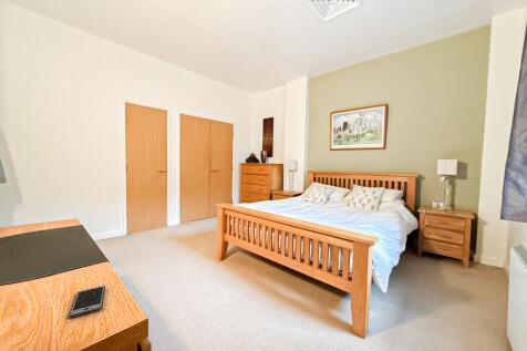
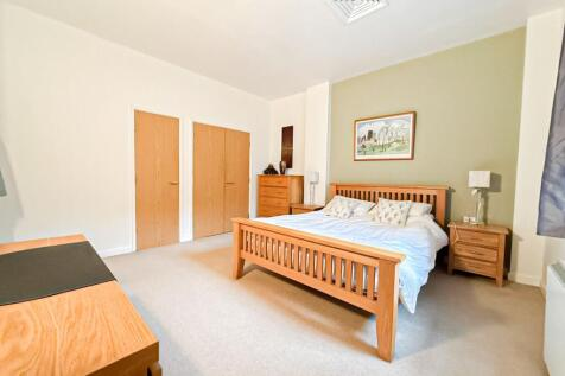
- smartphone [68,285,106,319]
